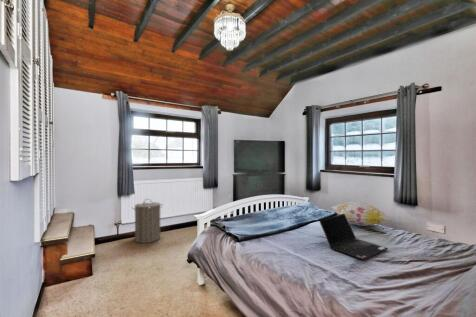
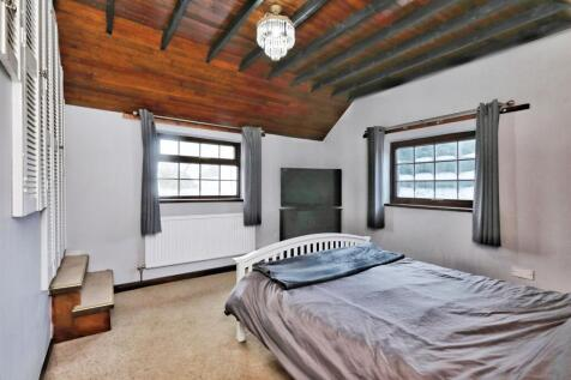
- laundry hamper [131,198,164,244]
- decorative pillow [330,200,395,227]
- laptop computer [318,214,389,261]
